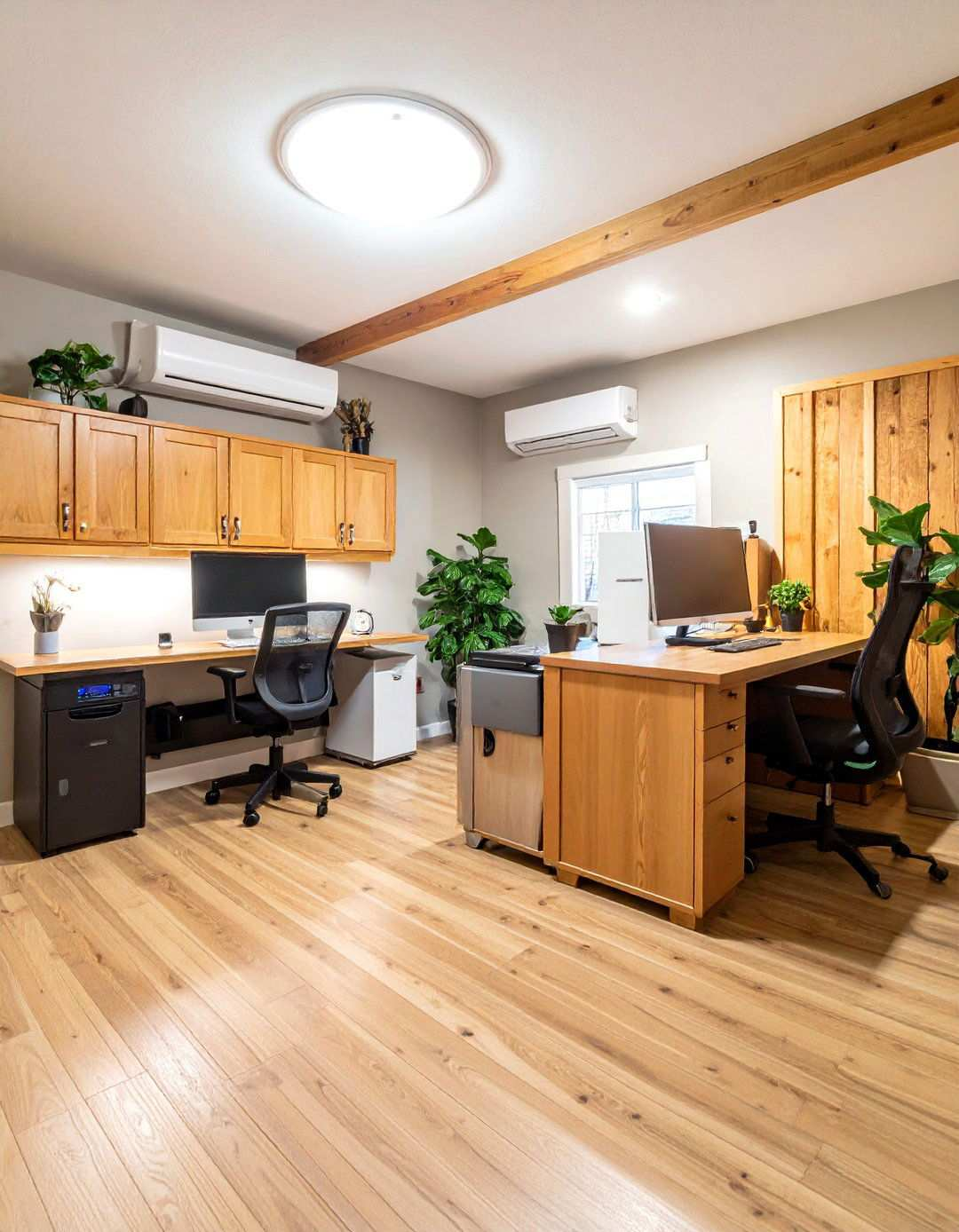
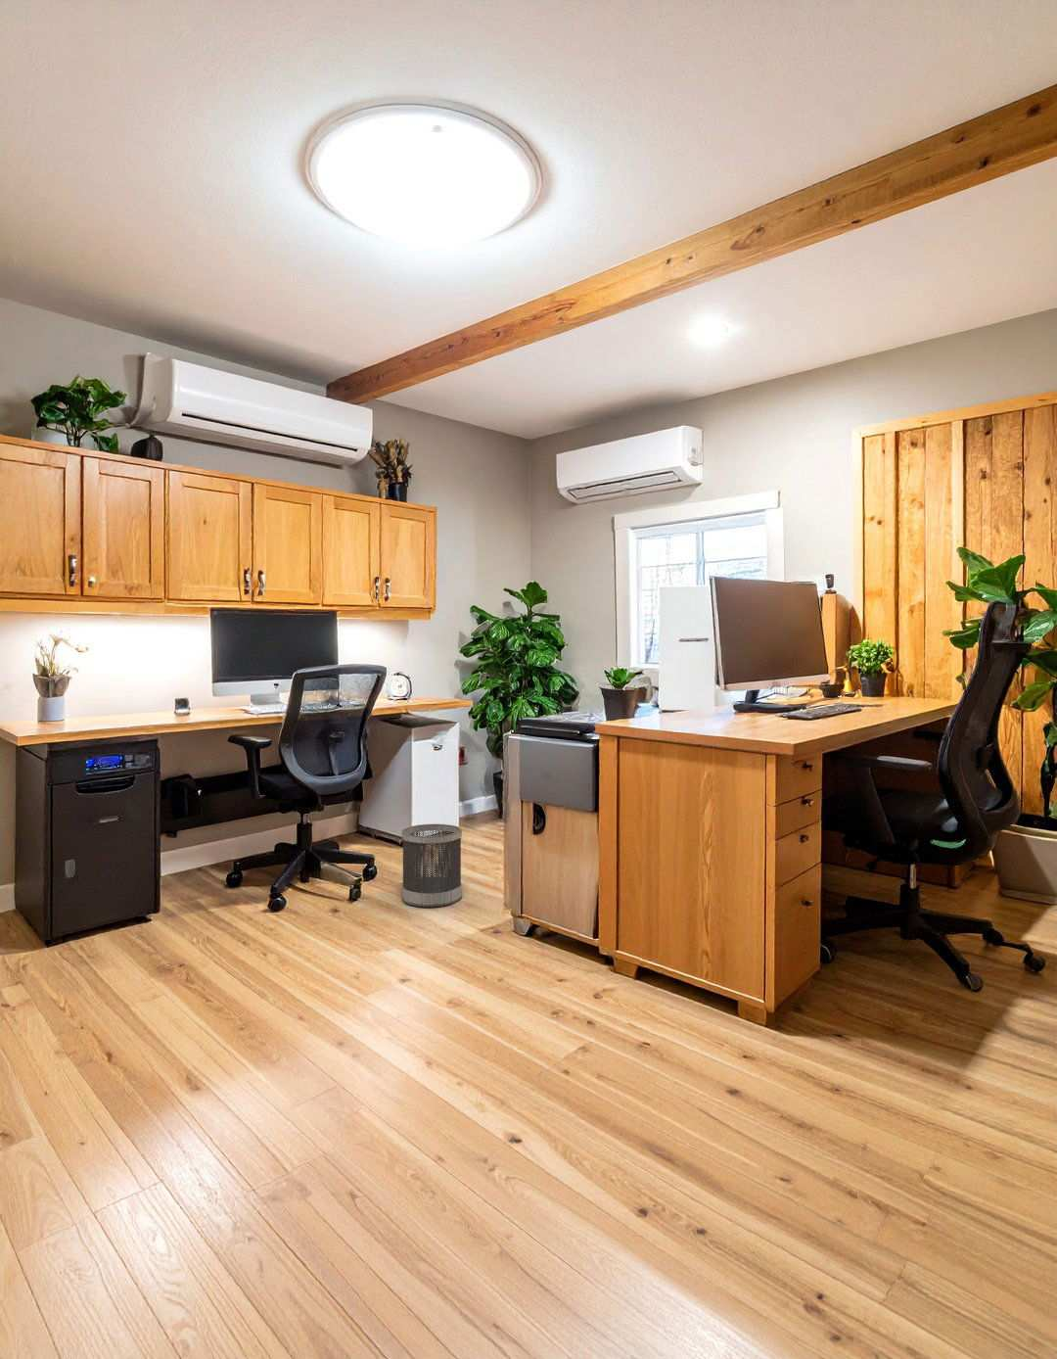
+ wastebasket [401,823,463,908]
